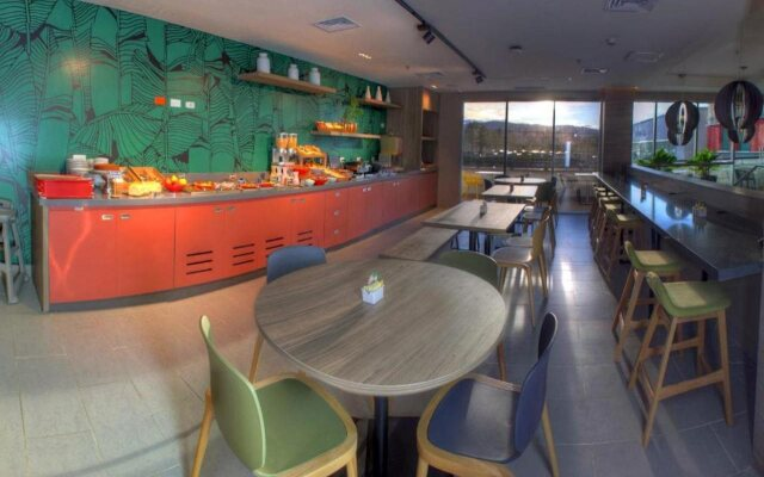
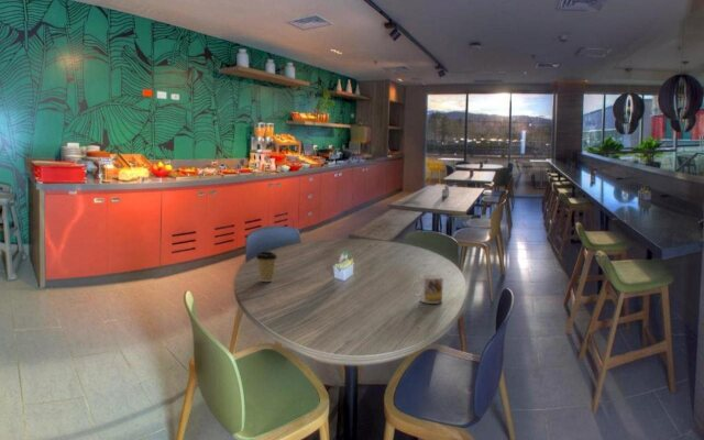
+ coffee cup [255,251,278,283]
+ mug [410,273,444,305]
